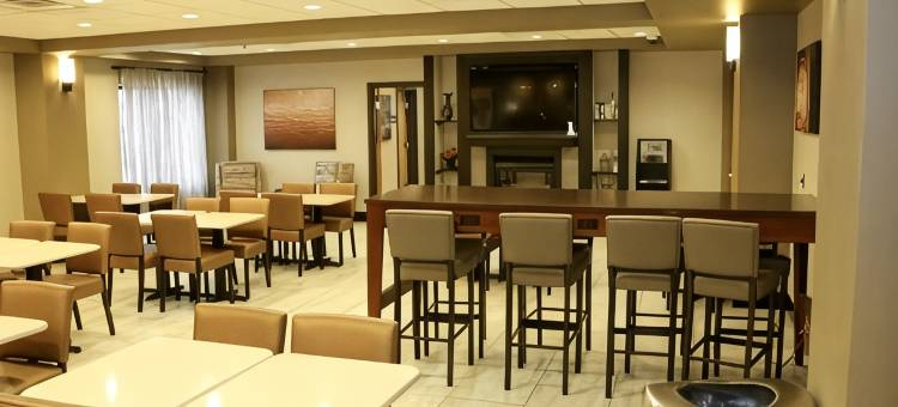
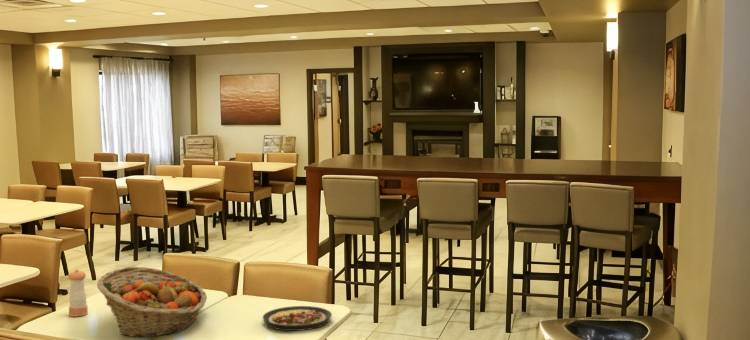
+ plate [262,305,333,332]
+ pepper shaker [67,268,89,318]
+ fruit basket [96,266,208,338]
